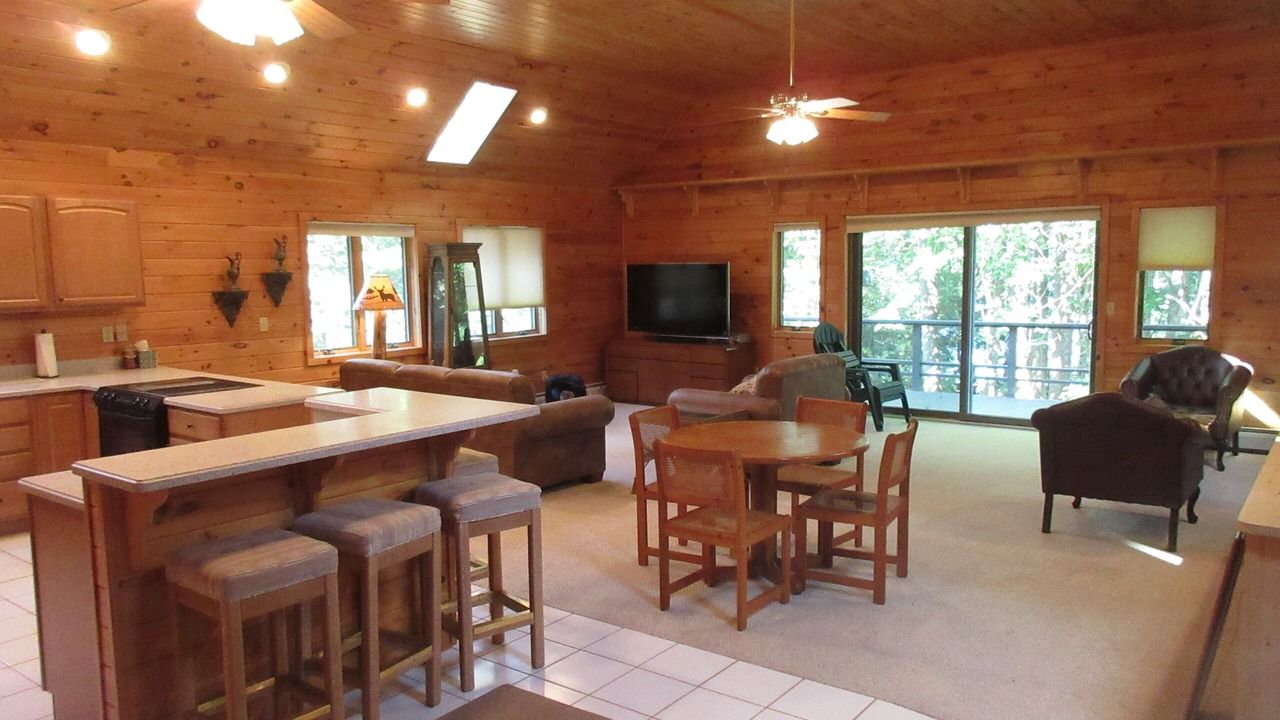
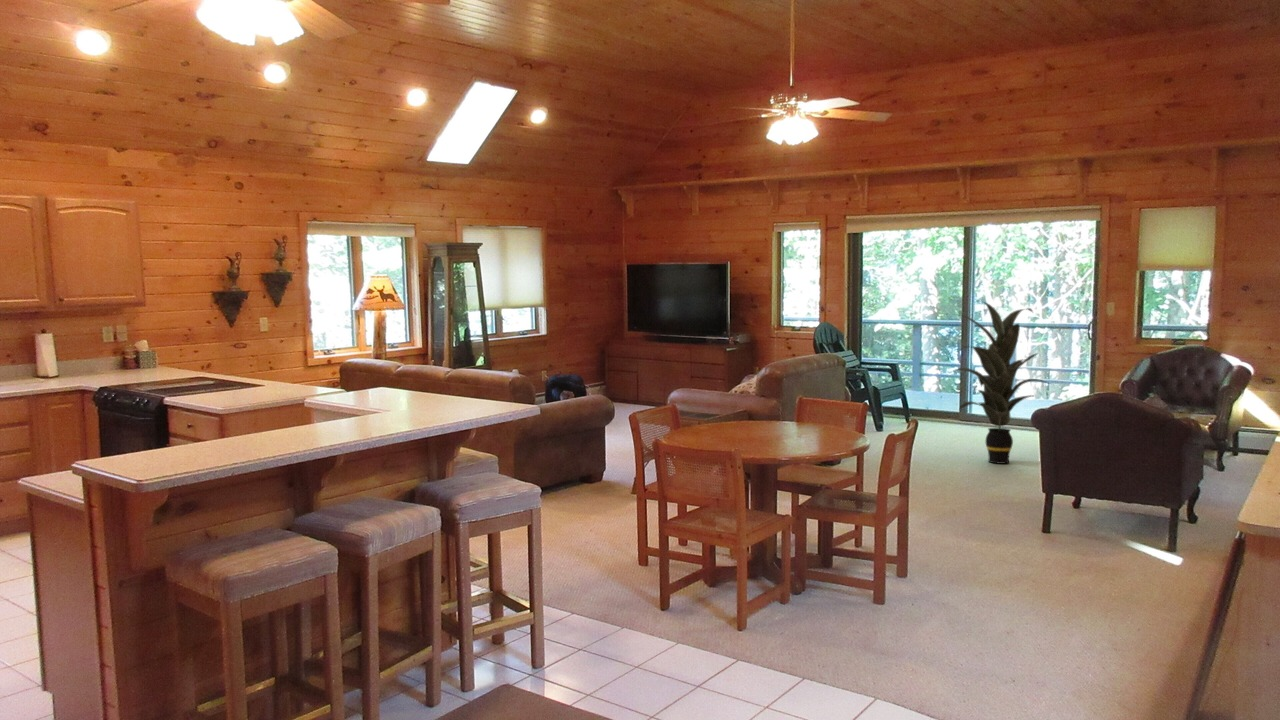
+ indoor plant [949,300,1054,465]
